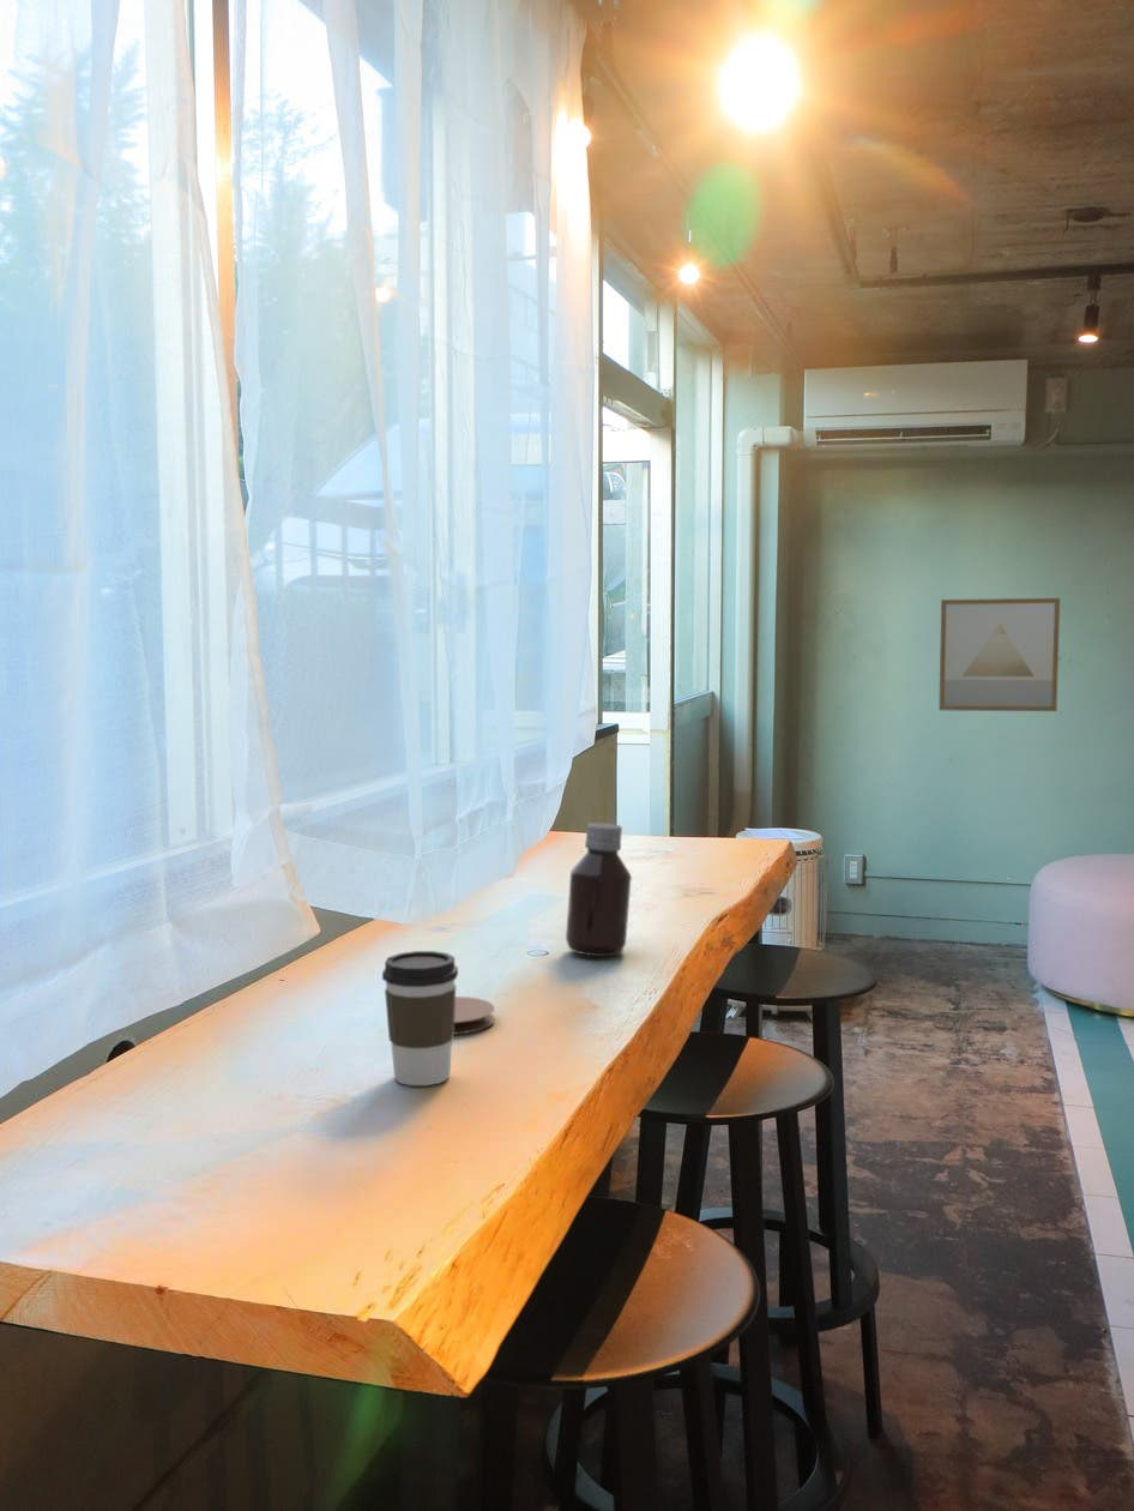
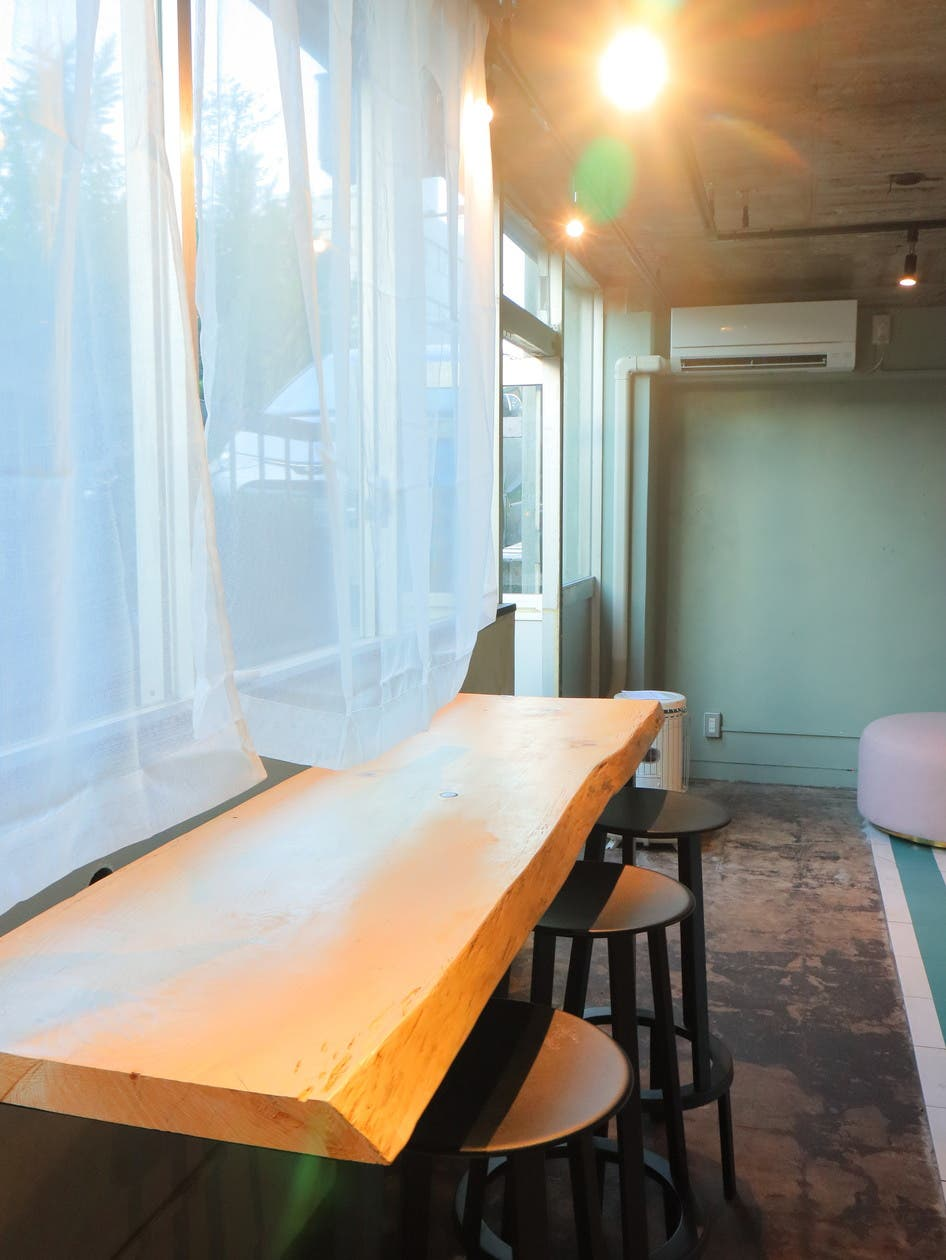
- coaster [454,995,496,1035]
- bottle [565,821,633,957]
- wall art [937,597,1061,712]
- coffee cup [381,950,459,1086]
